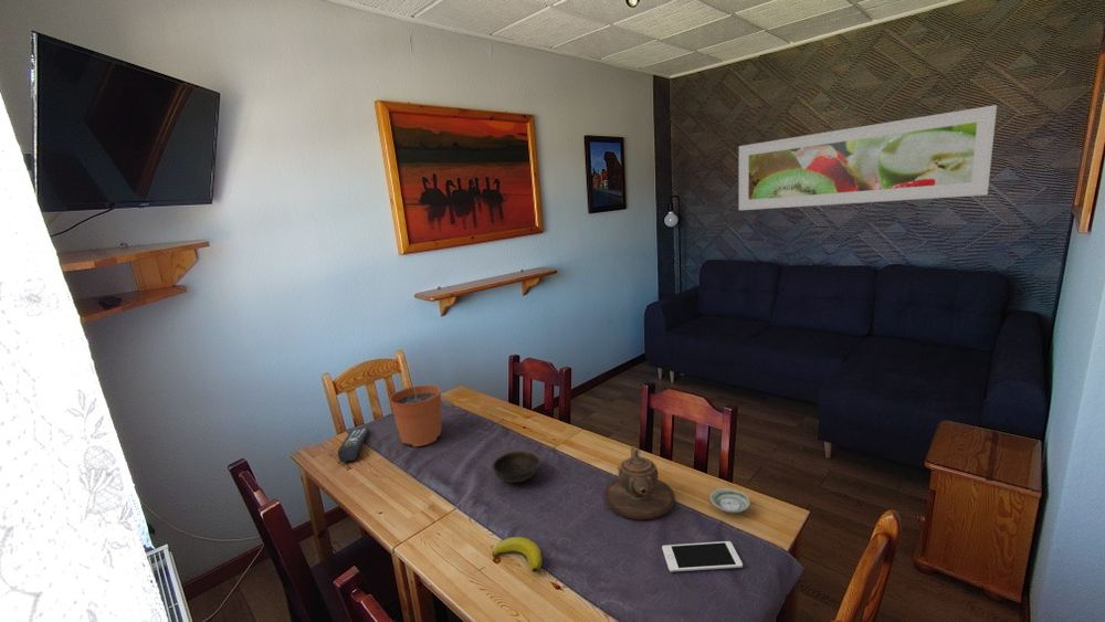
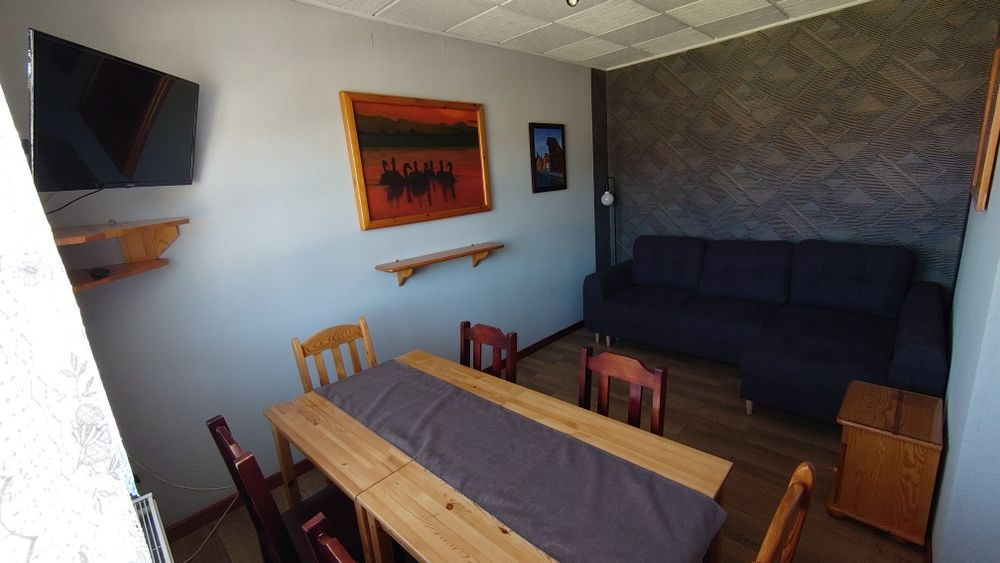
- banana [492,536,544,573]
- cell phone [661,540,744,573]
- bowl [492,450,541,484]
- saucer [709,487,751,515]
- teapot [603,445,676,520]
- plant pot [388,369,443,447]
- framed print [738,104,998,211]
- remote control [337,426,370,463]
